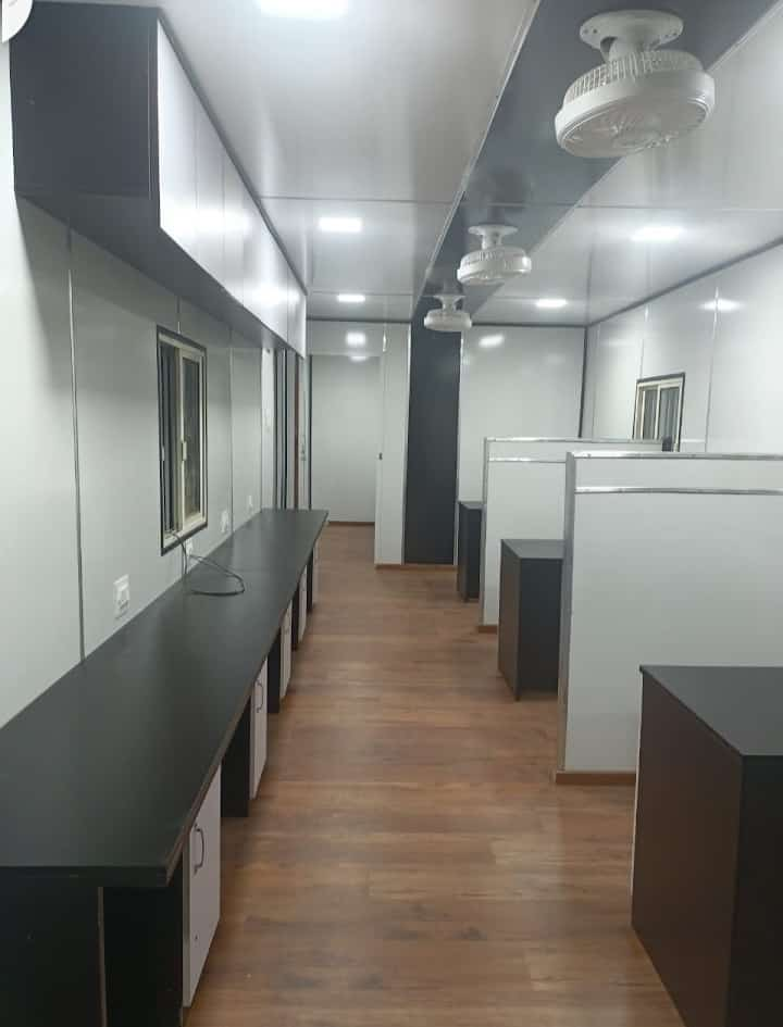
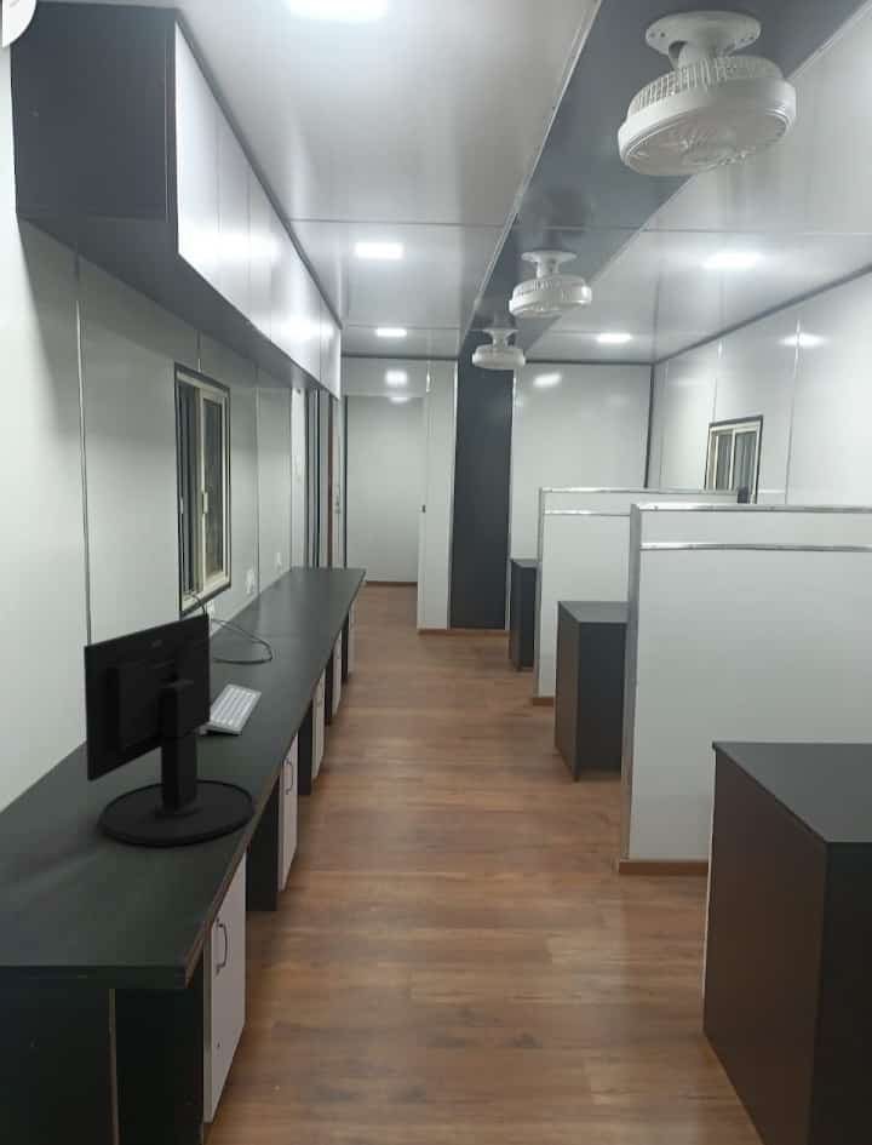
+ computer monitor [82,612,258,847]
+ computer keyboard [199,683,263,735]
